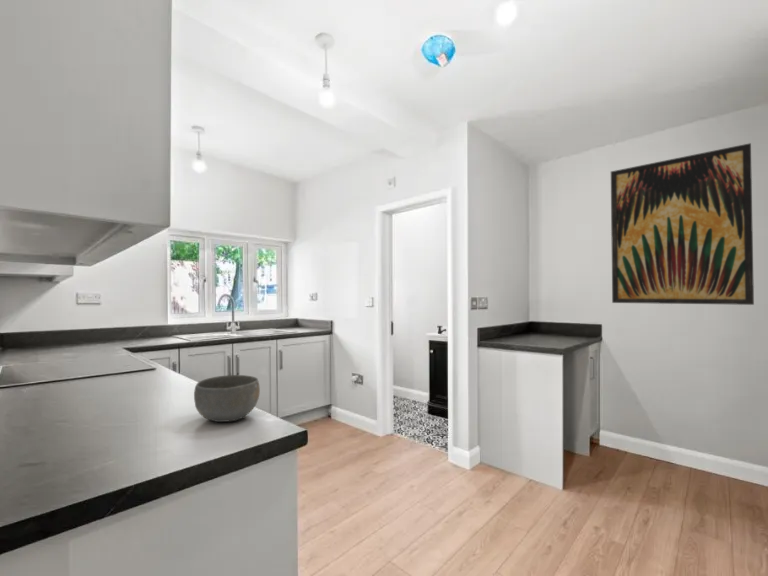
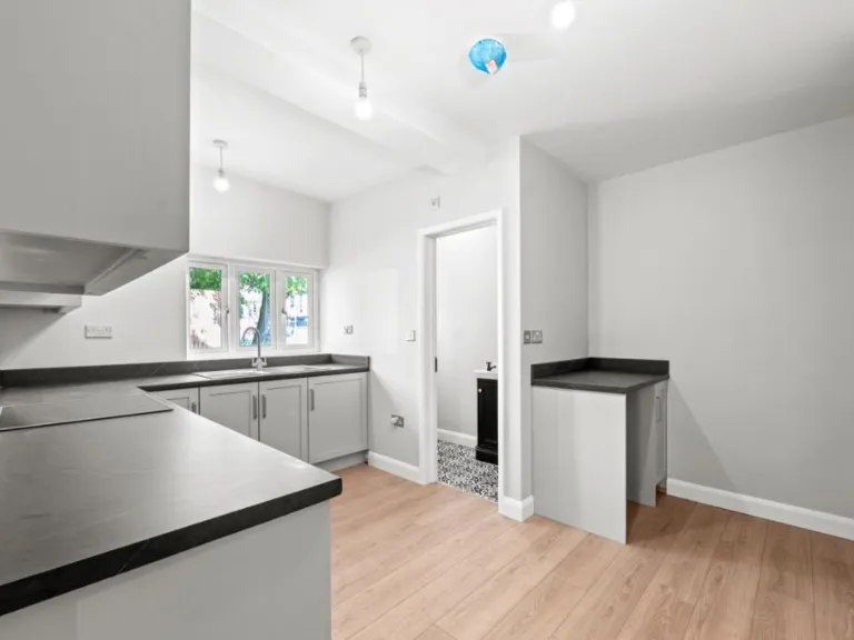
- wall art [610,142,755,306]
- bowl [193,374,261,423]
